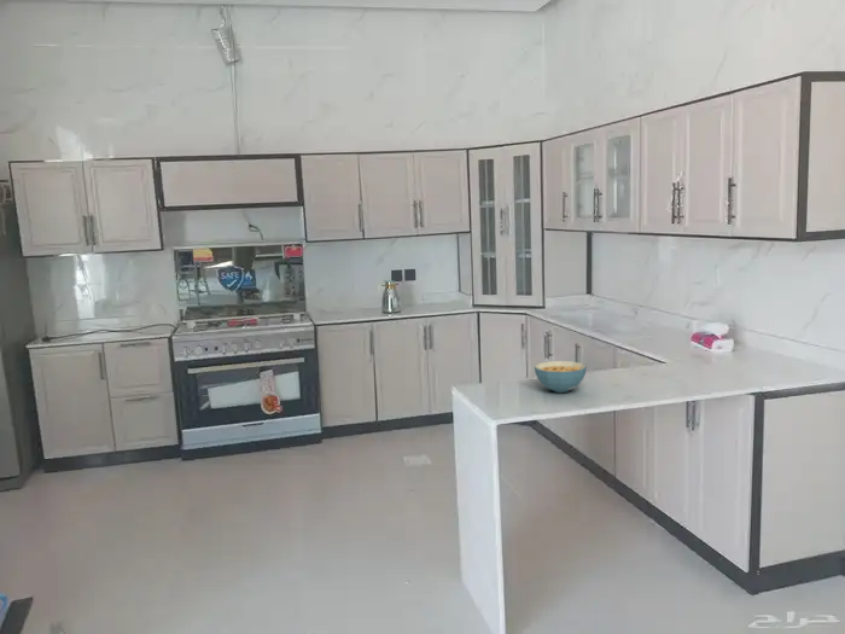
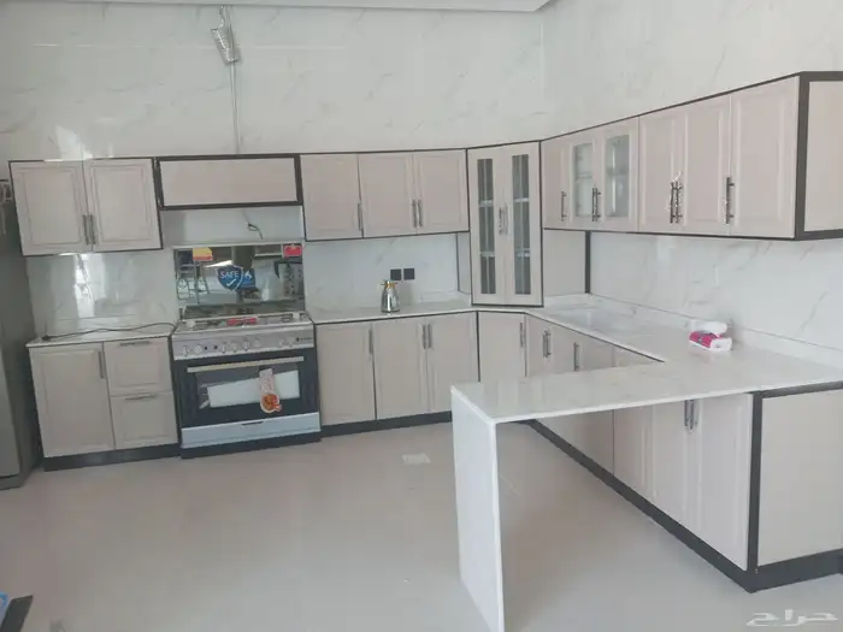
- cereal bowl [534,360,588,394]
